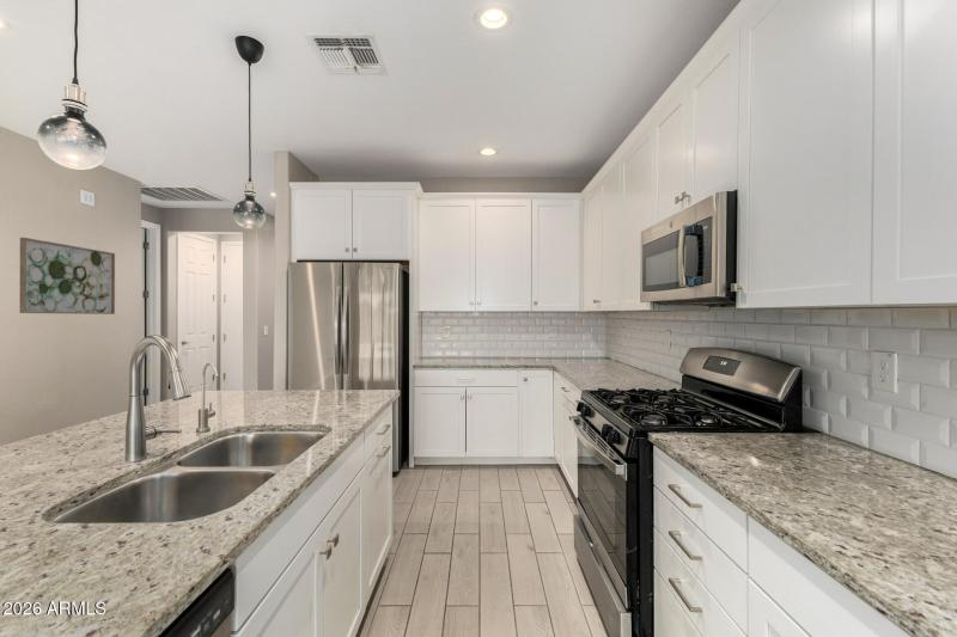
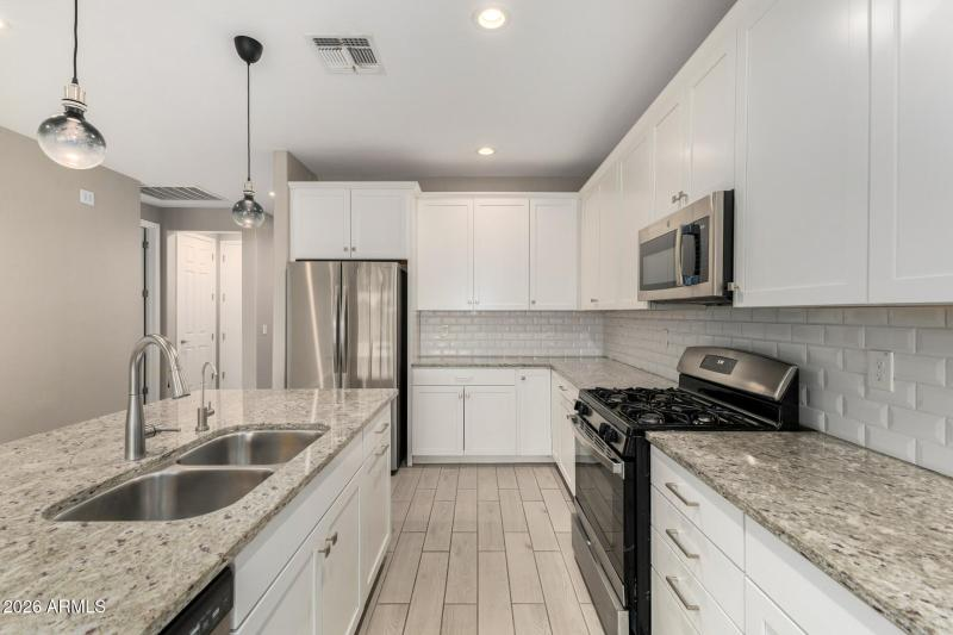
- wall art [19,237,116,316]
